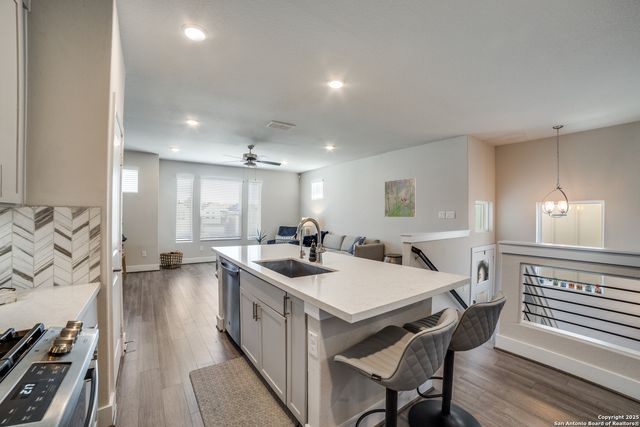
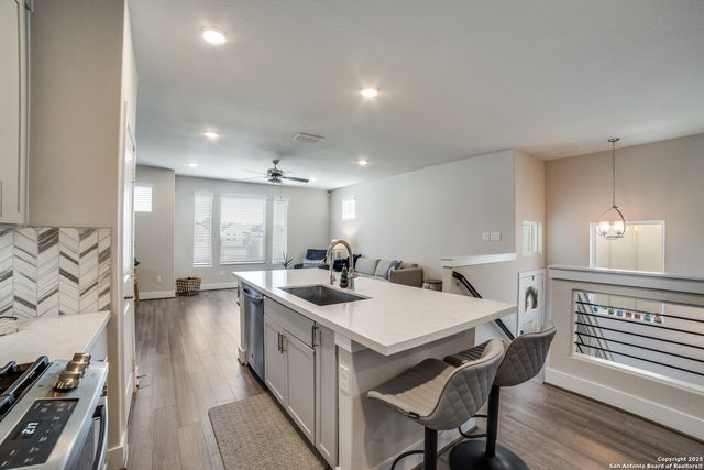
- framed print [384,177,417,218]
